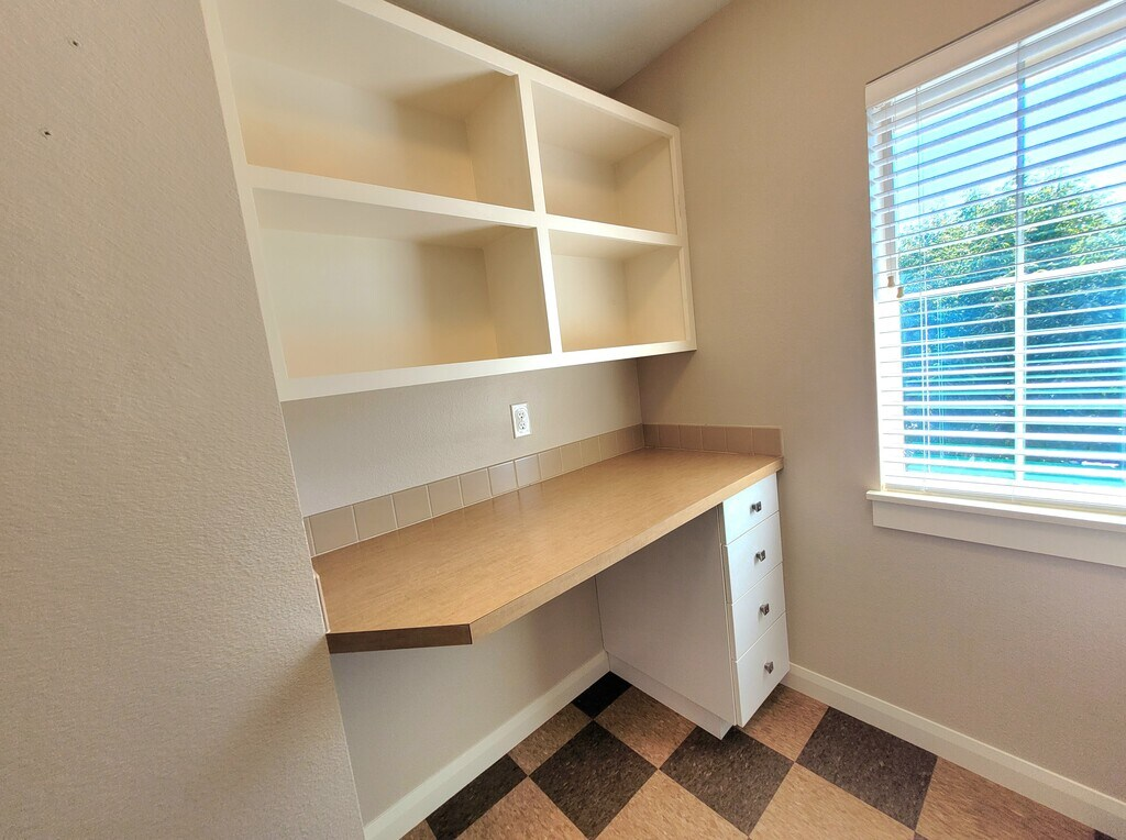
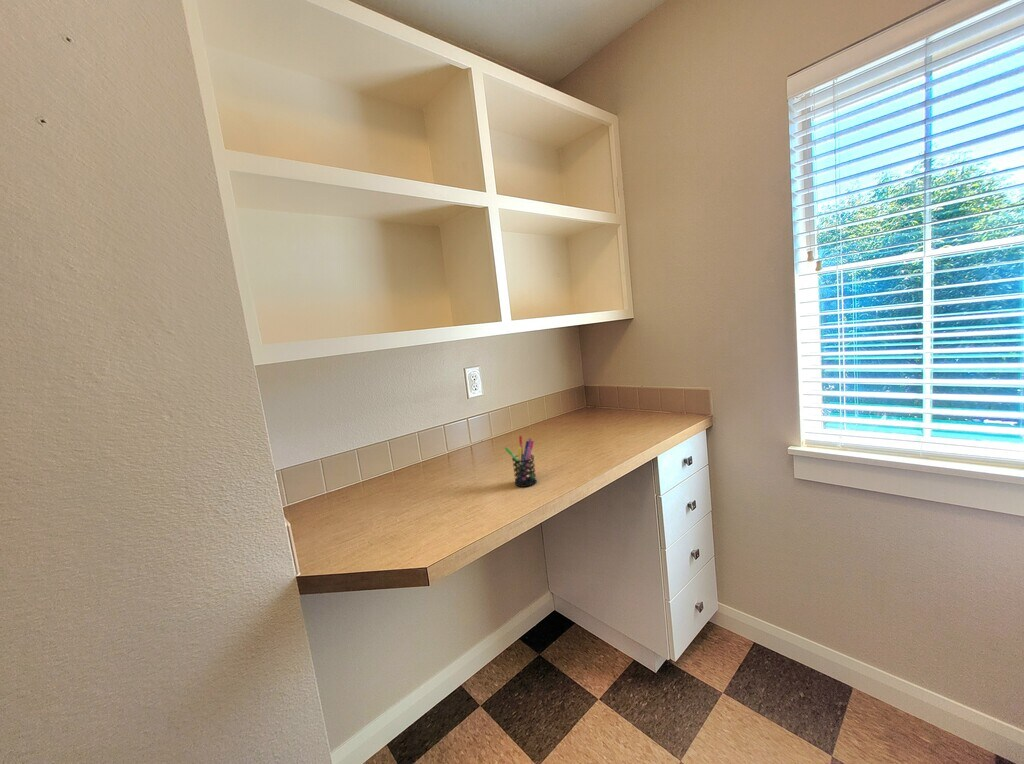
+ pen holder [504,435,538,488]
